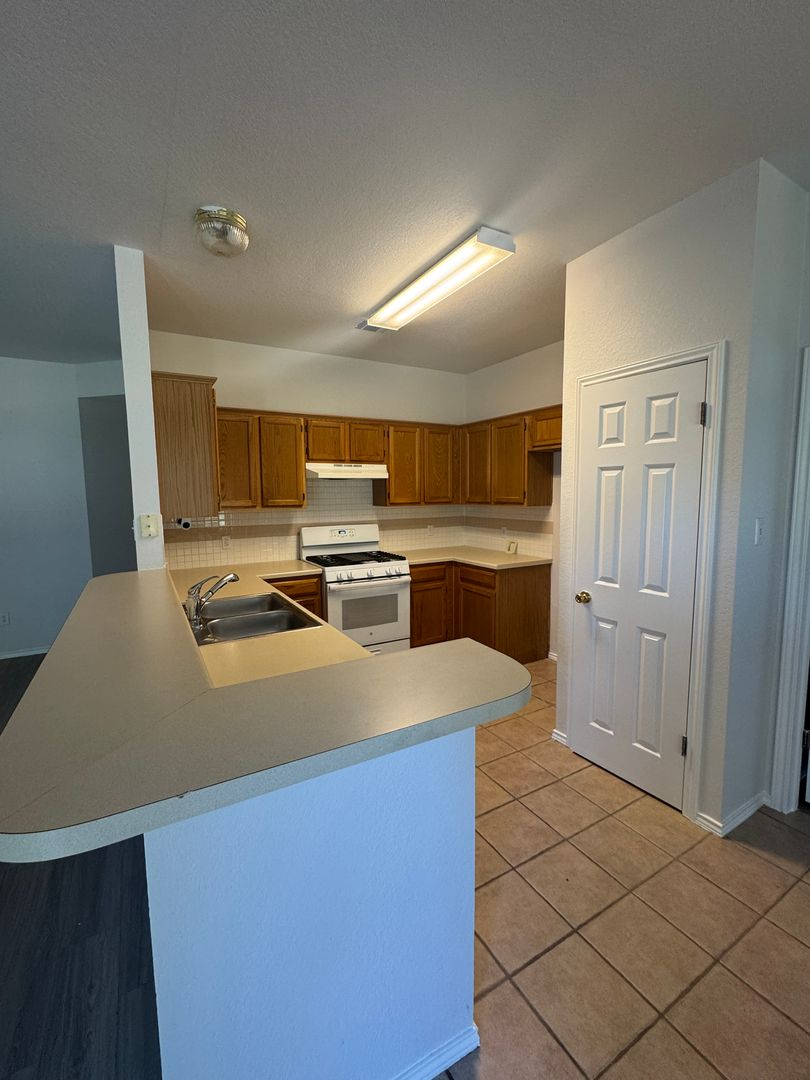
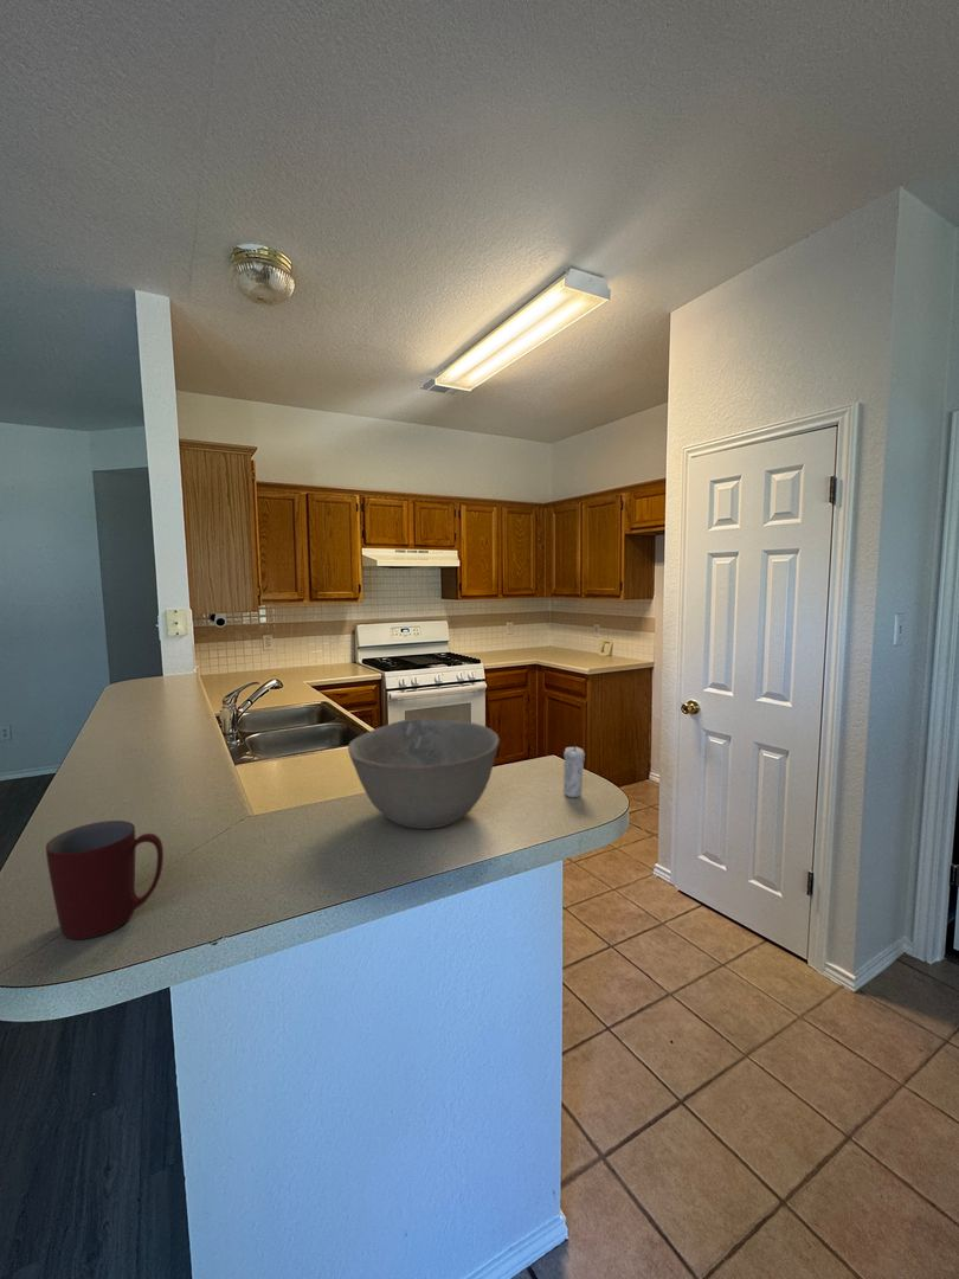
+ bowl [347,718,501,830]
+ mug [45,820,165,940]
+ candle [562,743,586,798]
